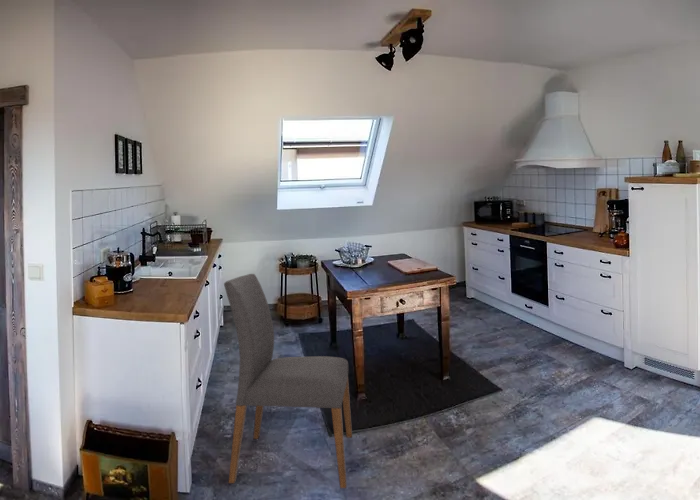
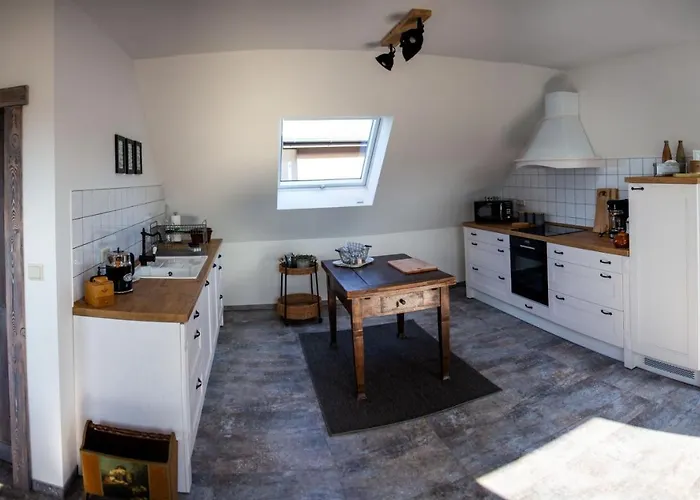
- chair [223,273,353,489]
